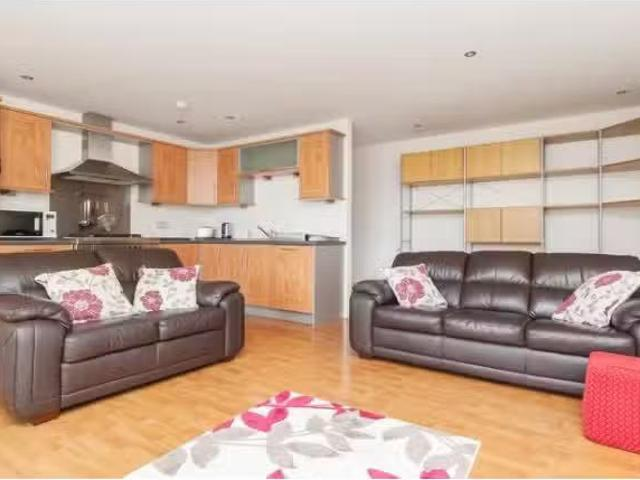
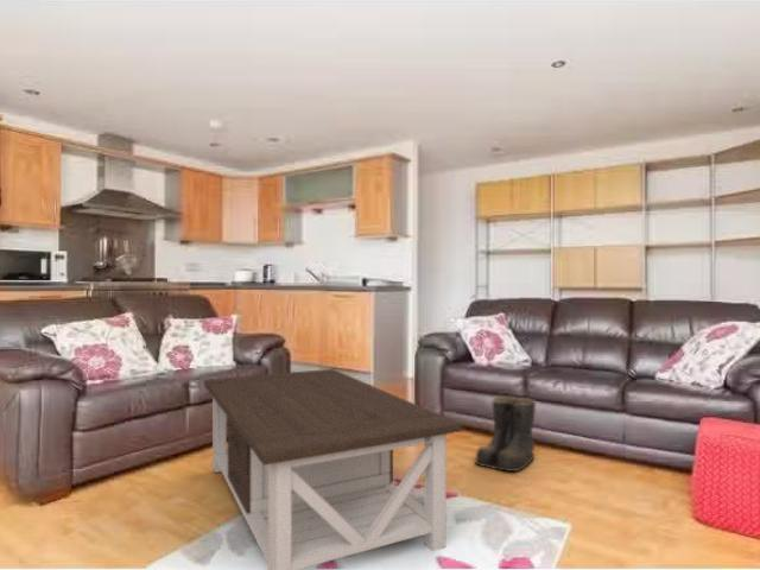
+ boots [474,395,538,473]
+ coffee table [203,368,462,570]
